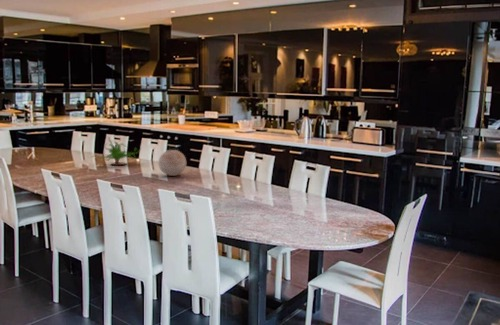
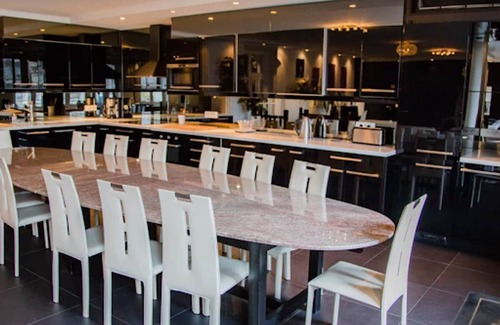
- decorative ball [158,149,187,177]
- plant [91,137,142,166]
